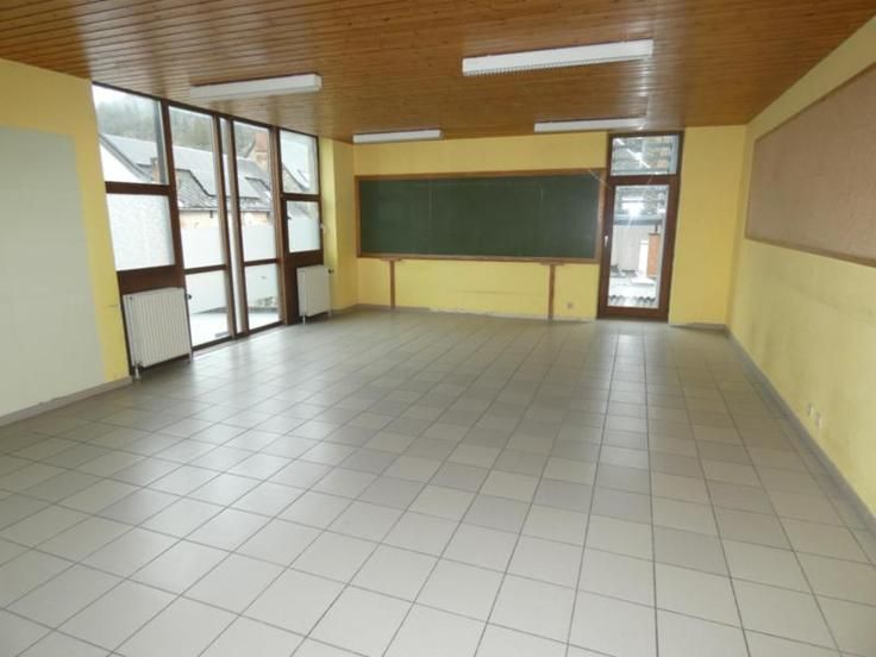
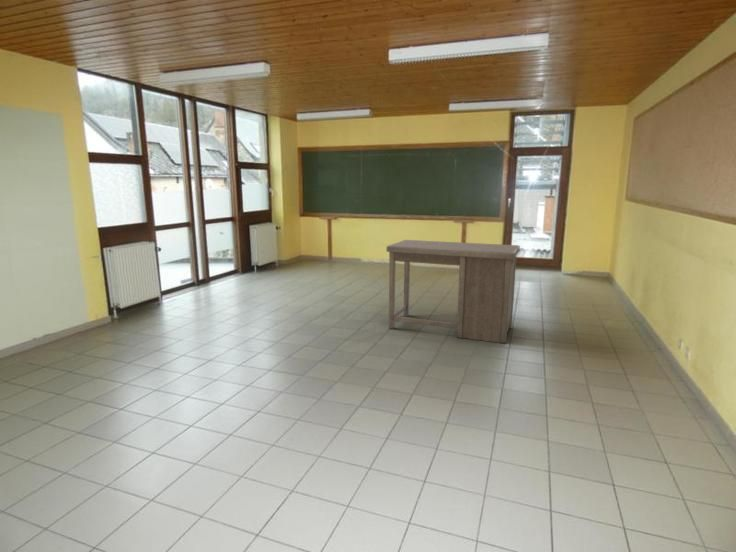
+ desk [385,239,521,345]
